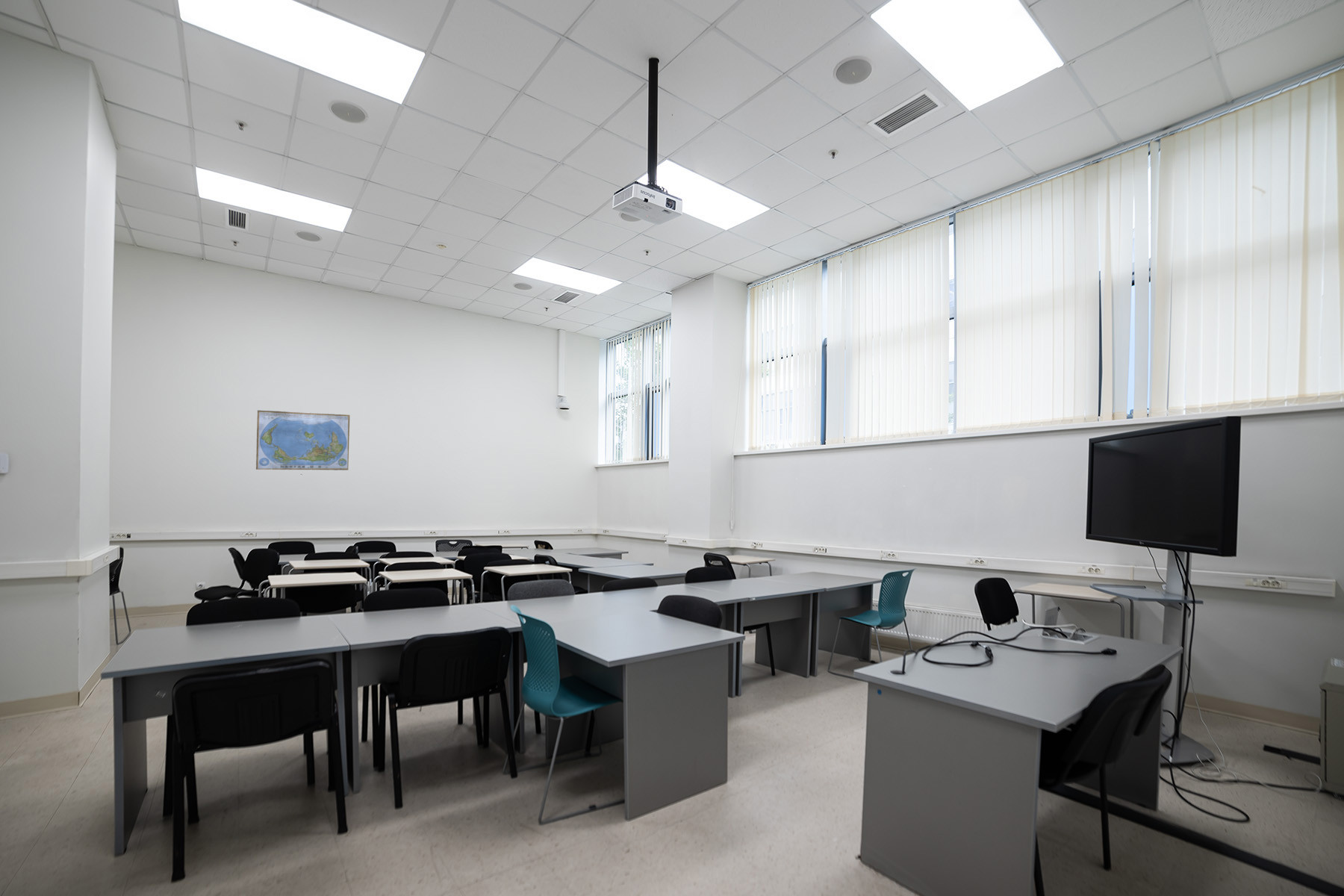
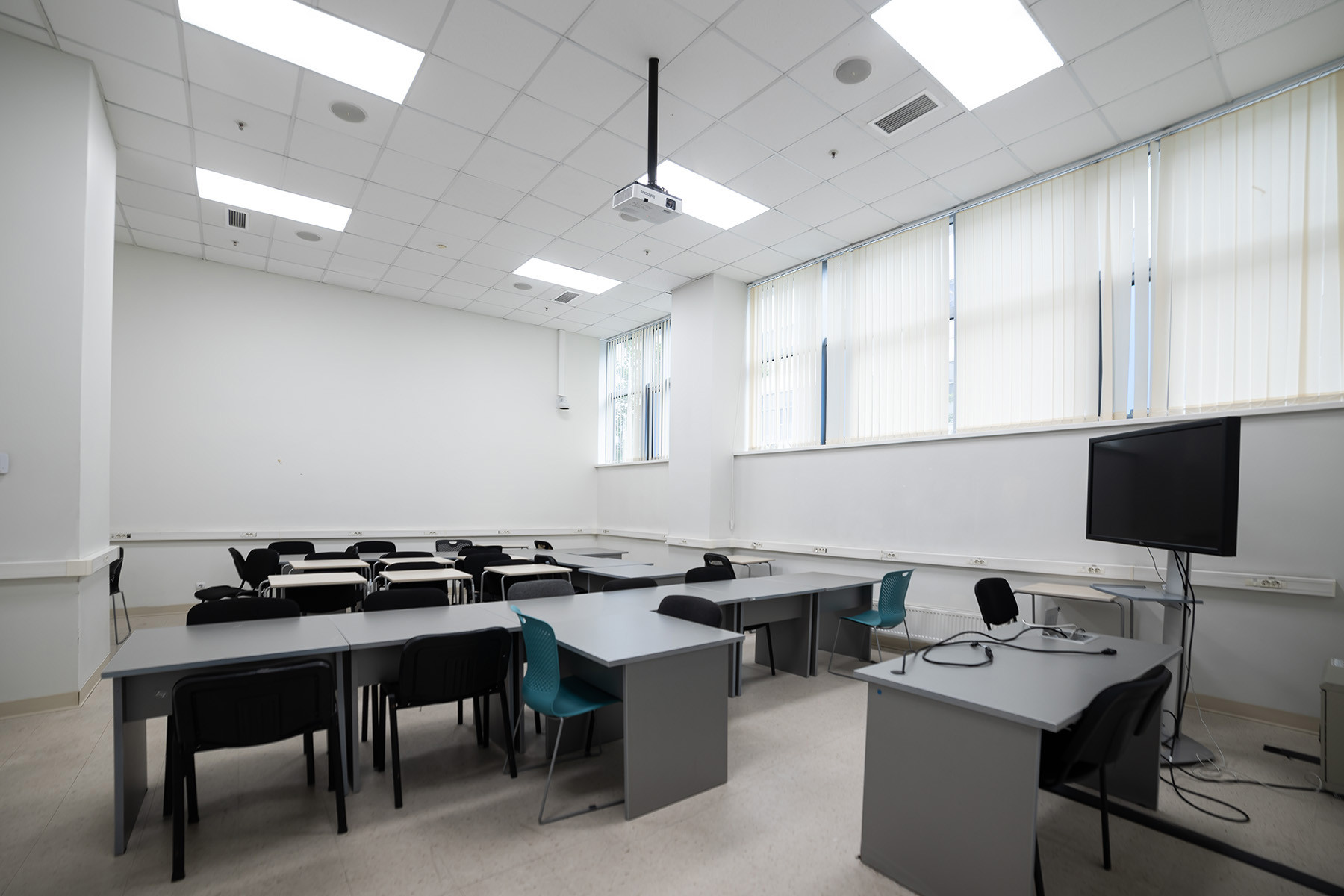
- world map [255,409,351,471]
